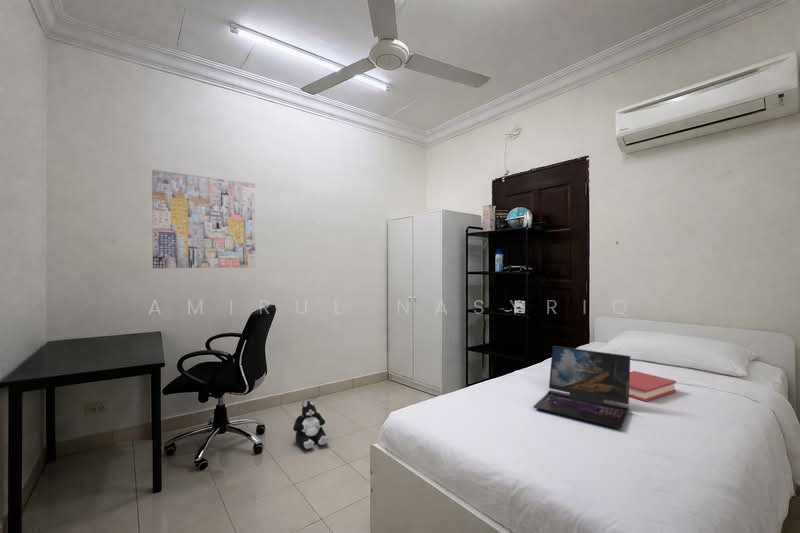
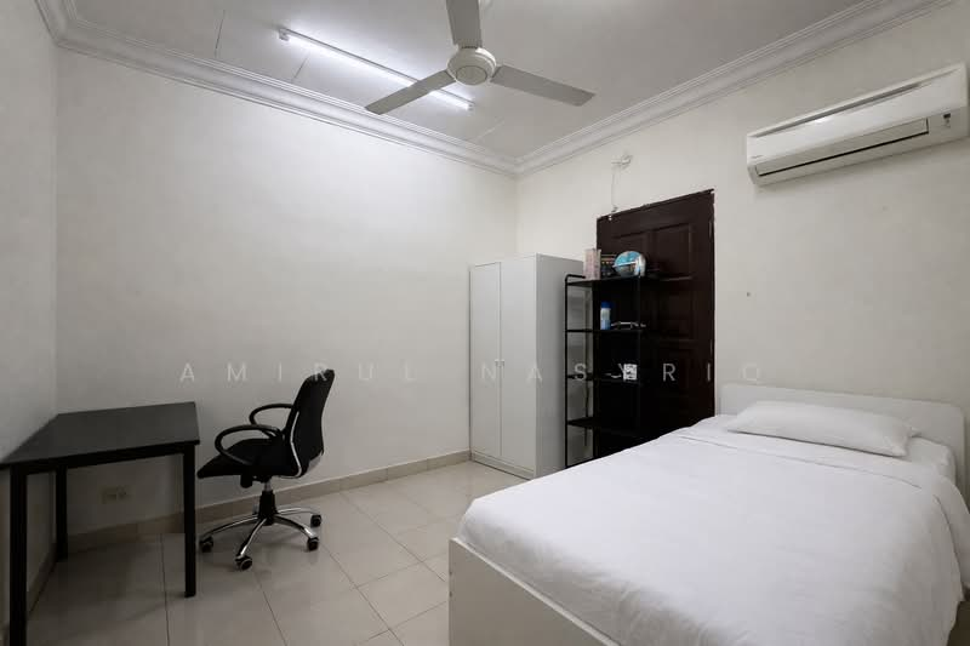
- wall art [151,169,256,269]
- laptop [532,345,631,430]
- hardback book [629,370,677,403]
- plush toy [292,399,330,450]
